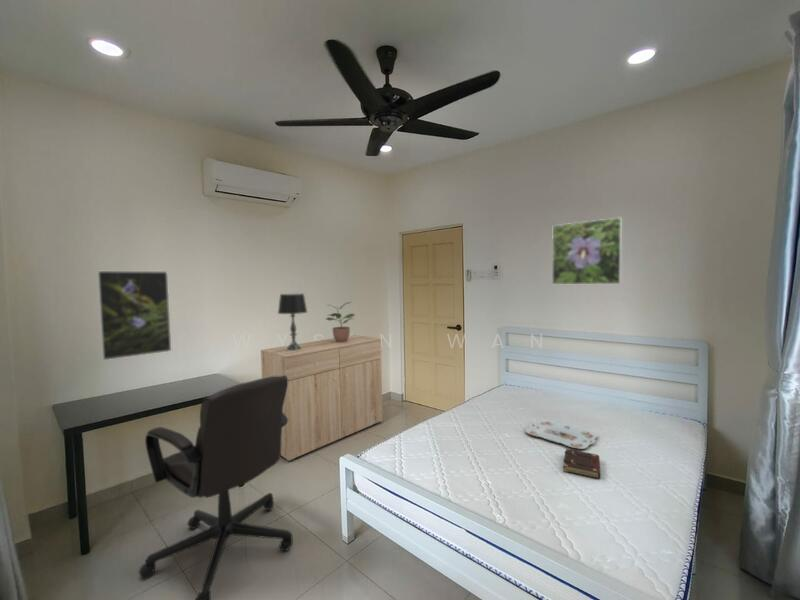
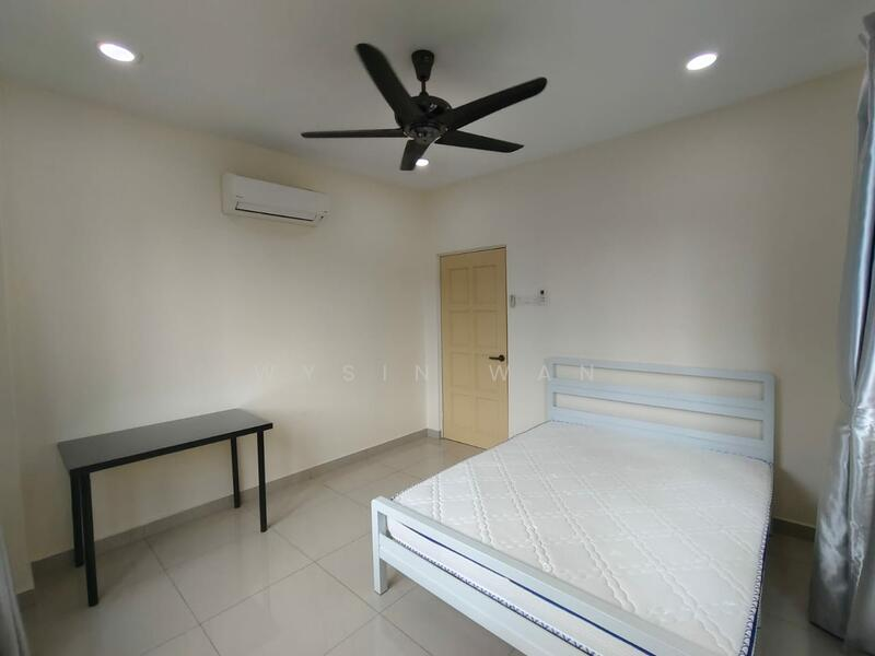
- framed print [96,270,172,361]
- serving tray [524,419,599,450]
- book [562,448,601,479]
- dresser [260,334,383,463]
- potted plant [325,301,356,343]
- chair [138,375,294,600]
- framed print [551,216,623,285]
- table lamp [277,293,308,351]
